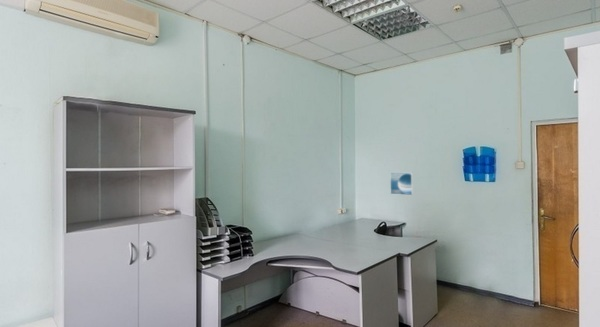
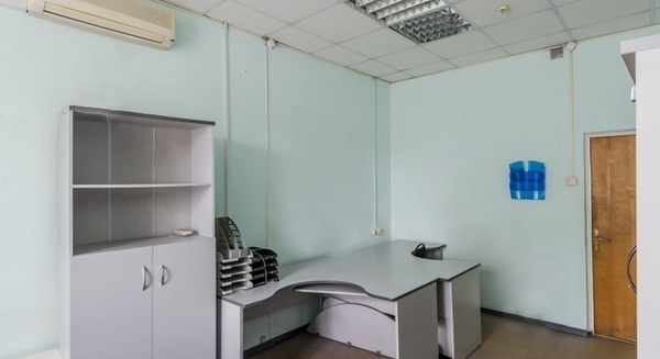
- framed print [389,171,414,196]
